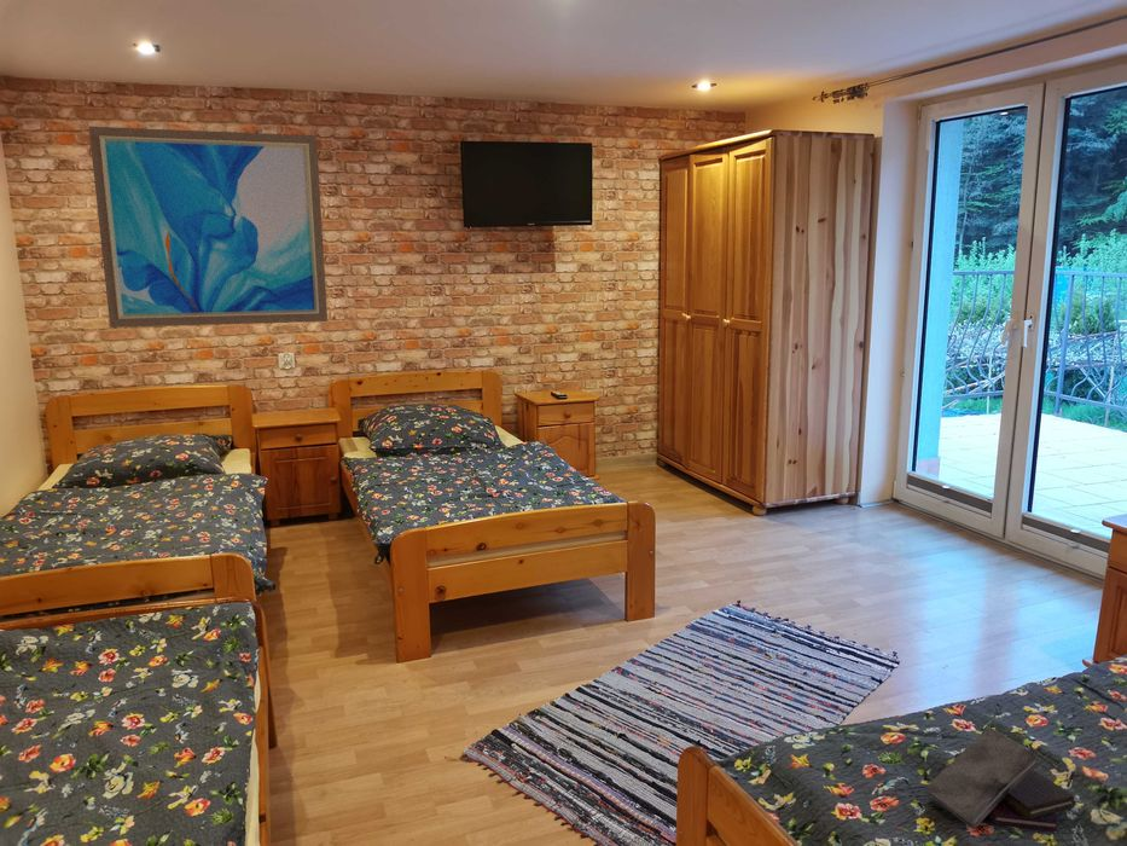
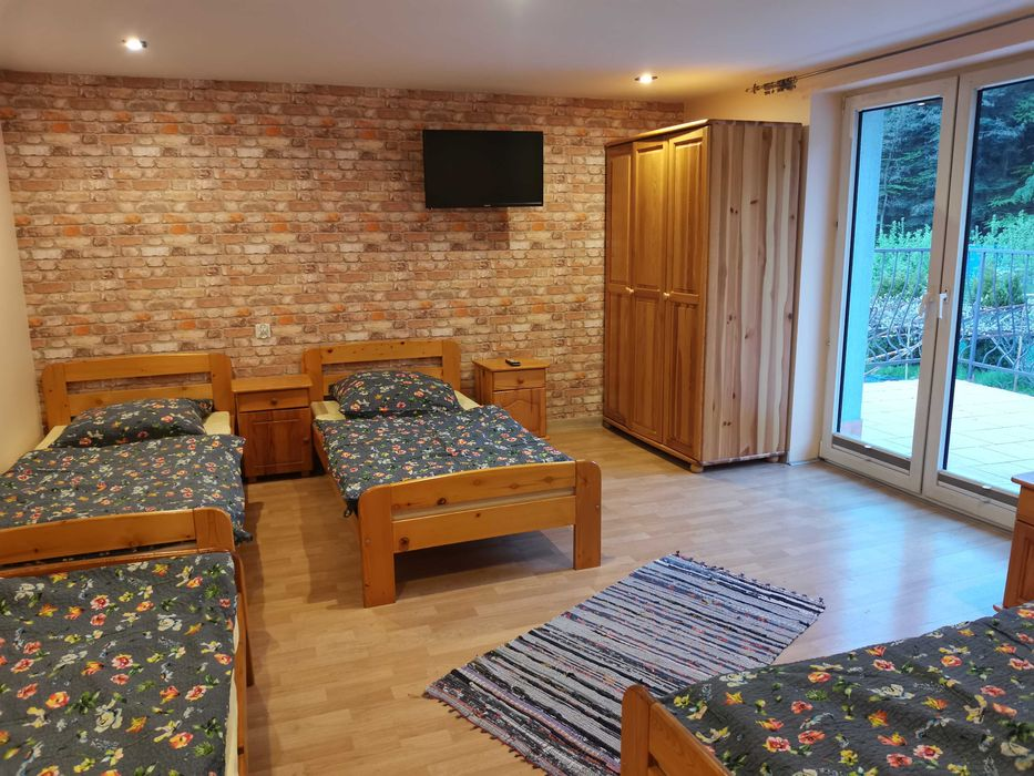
- wall art [88,126,329,329]
- book [925,726,1075,833]
